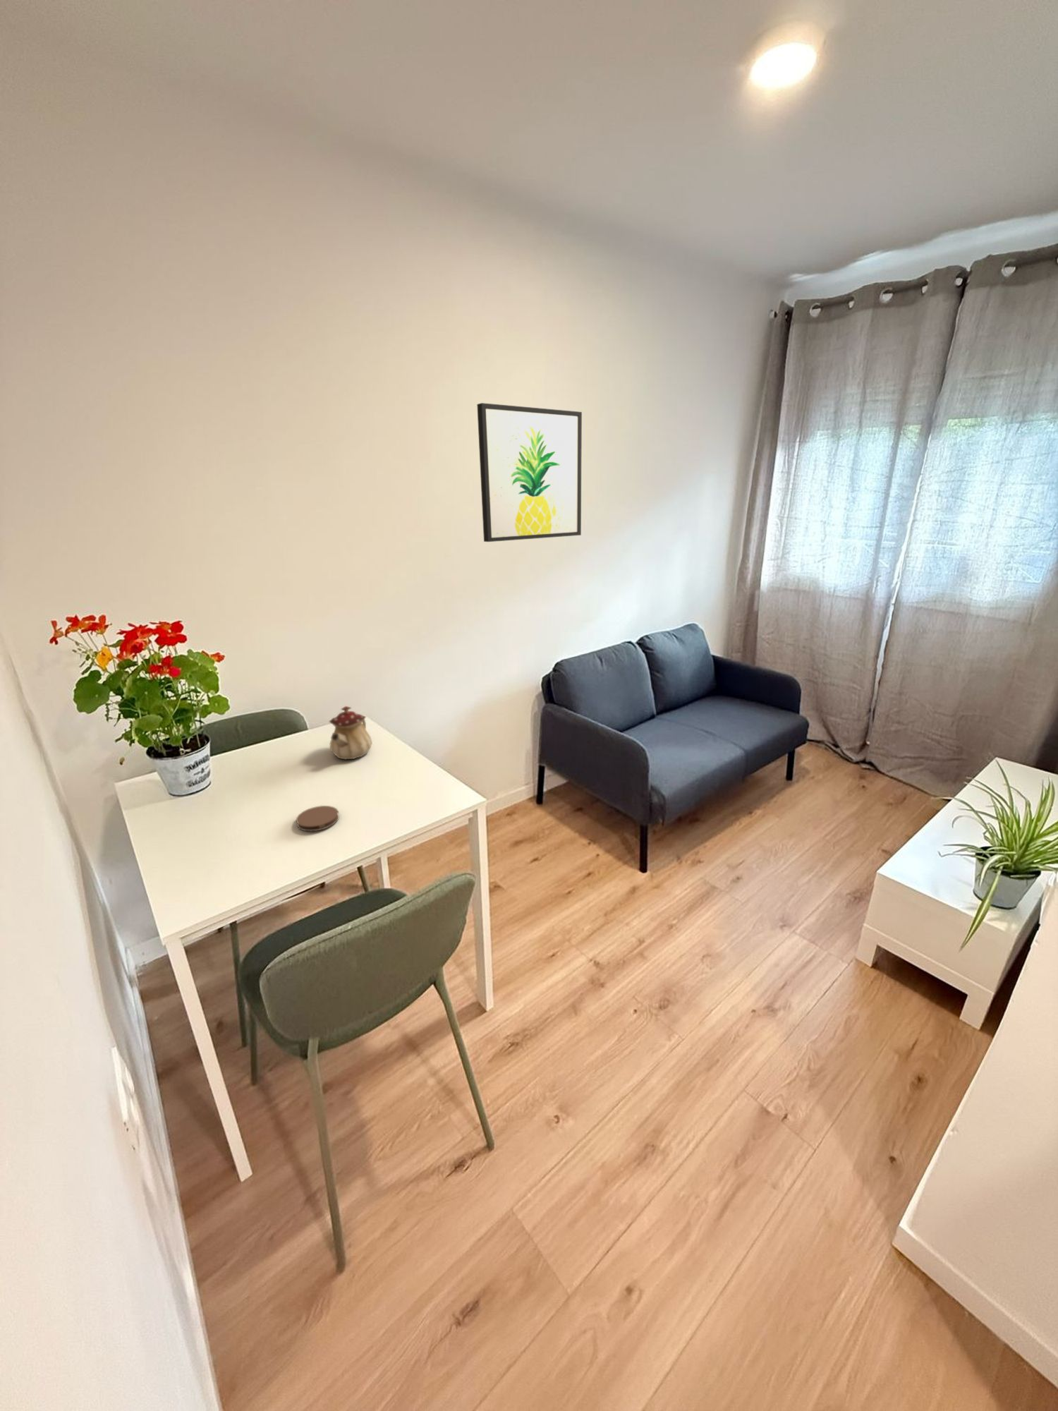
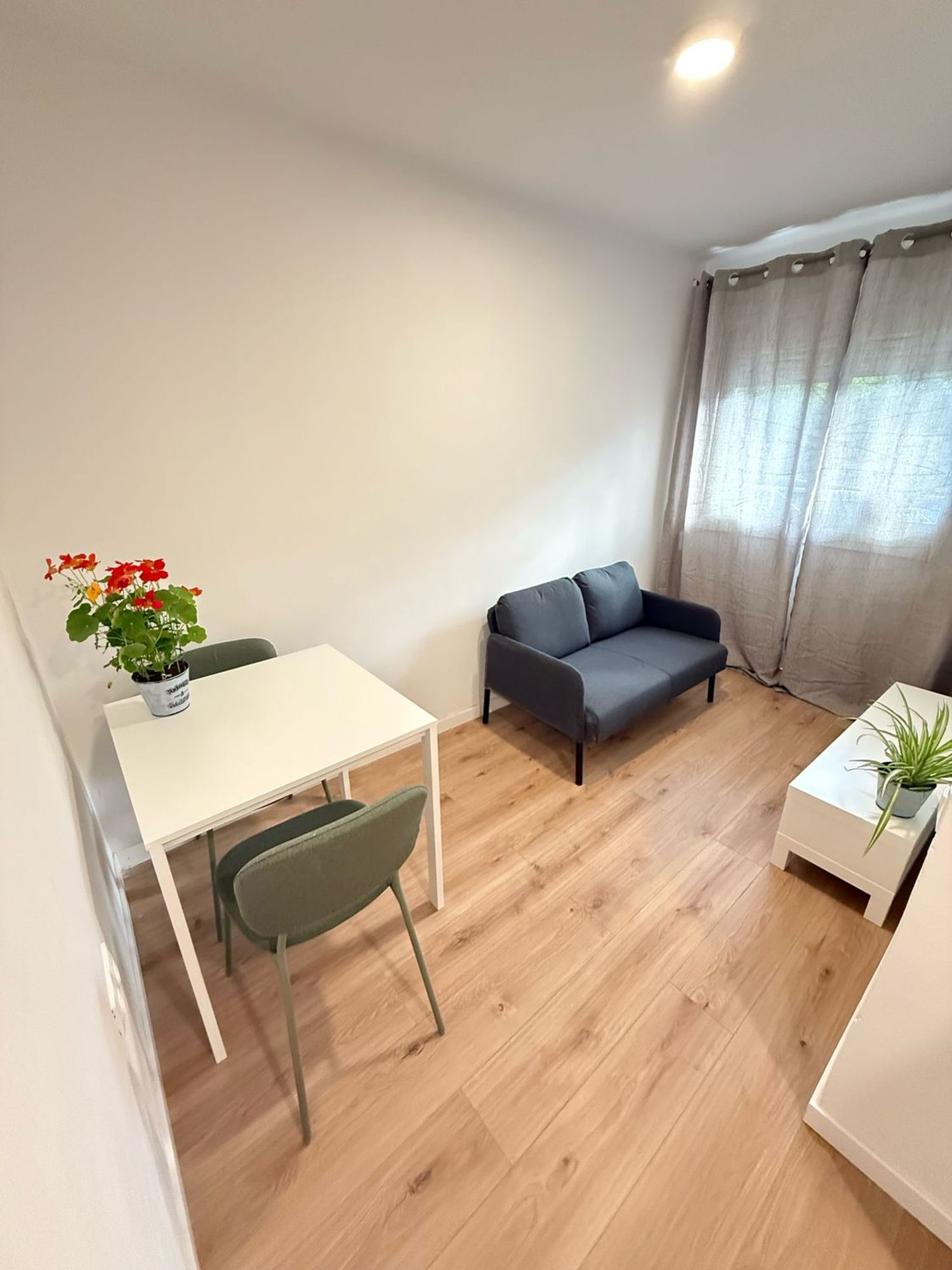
- coaster [296,805,339,832]
- wall art [476,402,582,542]
- teapot [328,706,373,760]
